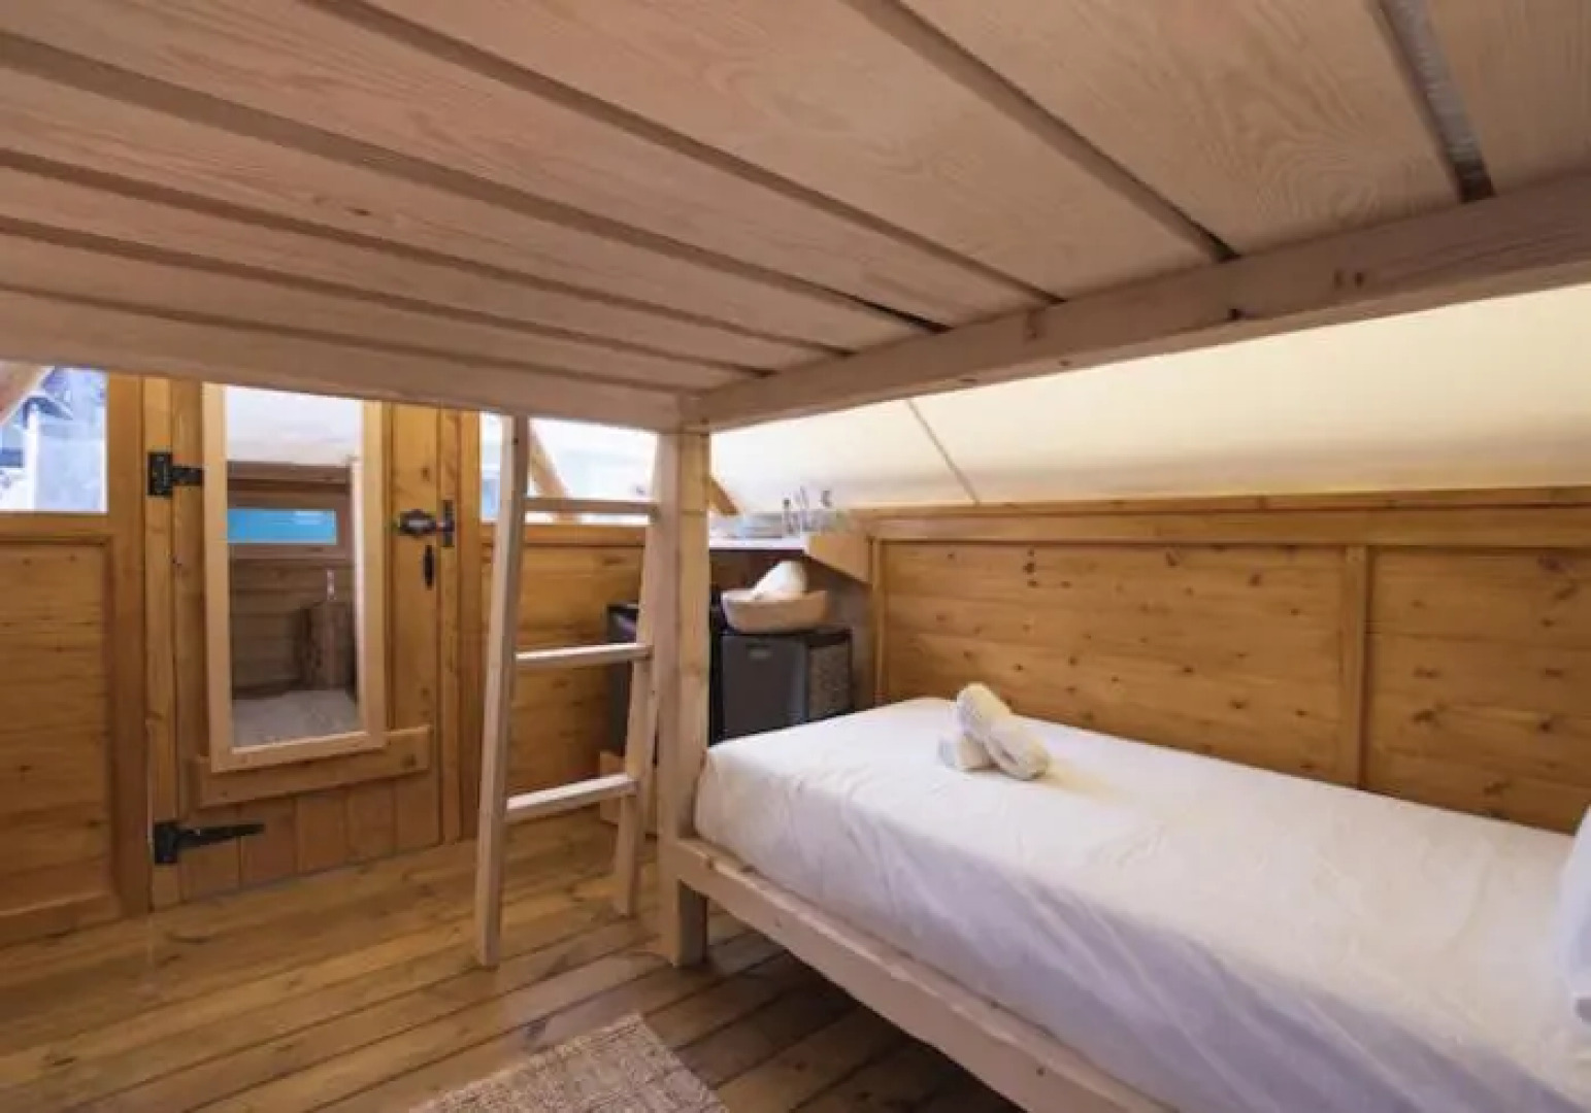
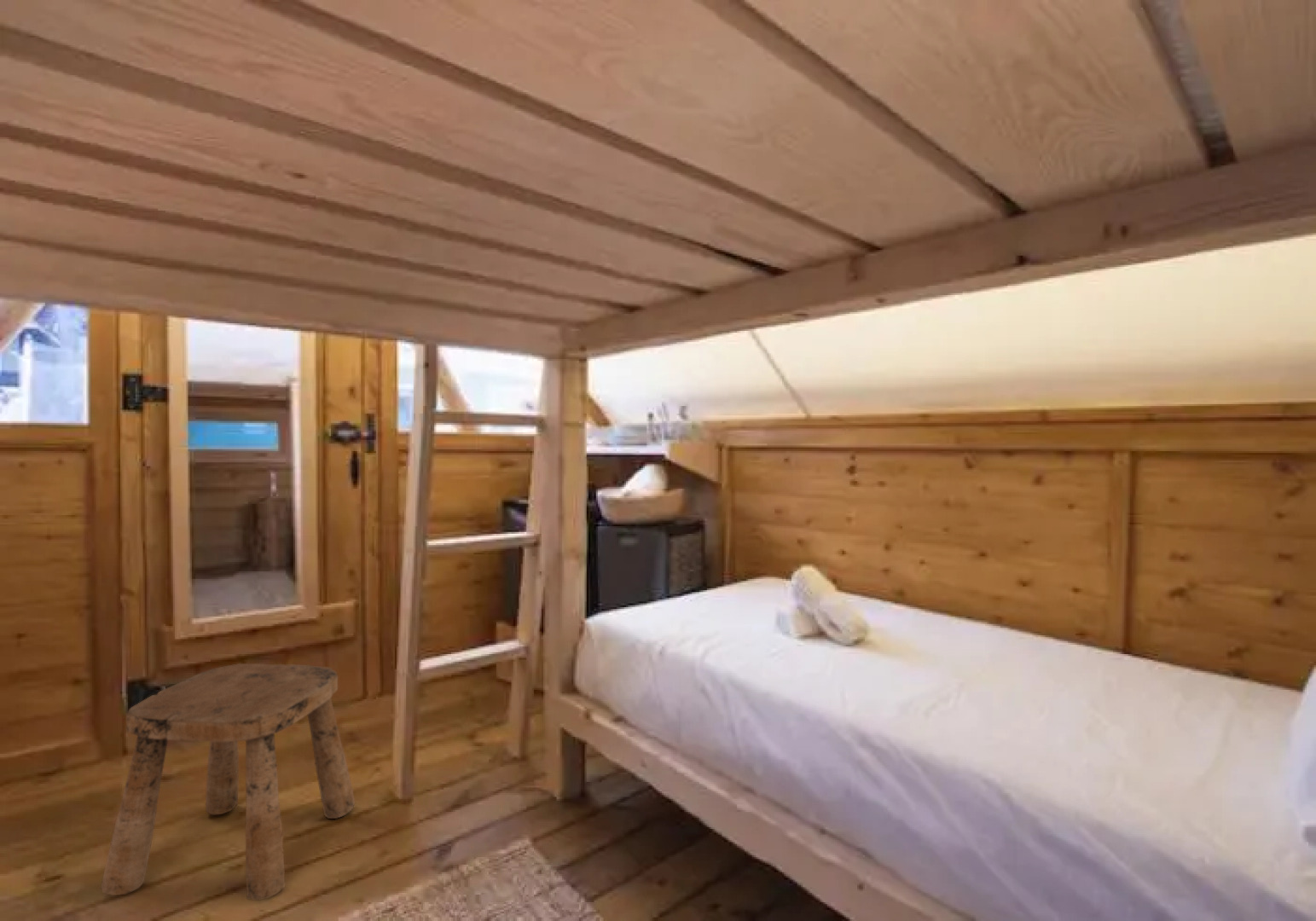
+ stool [100,663,356,901]
